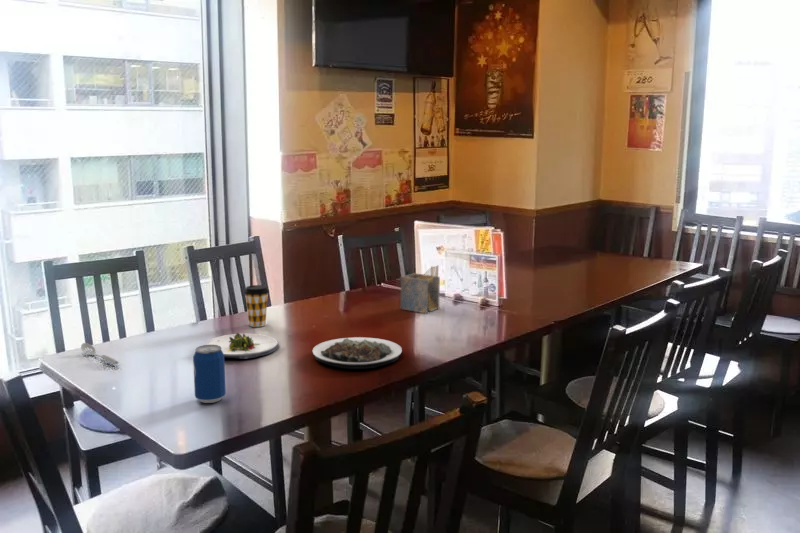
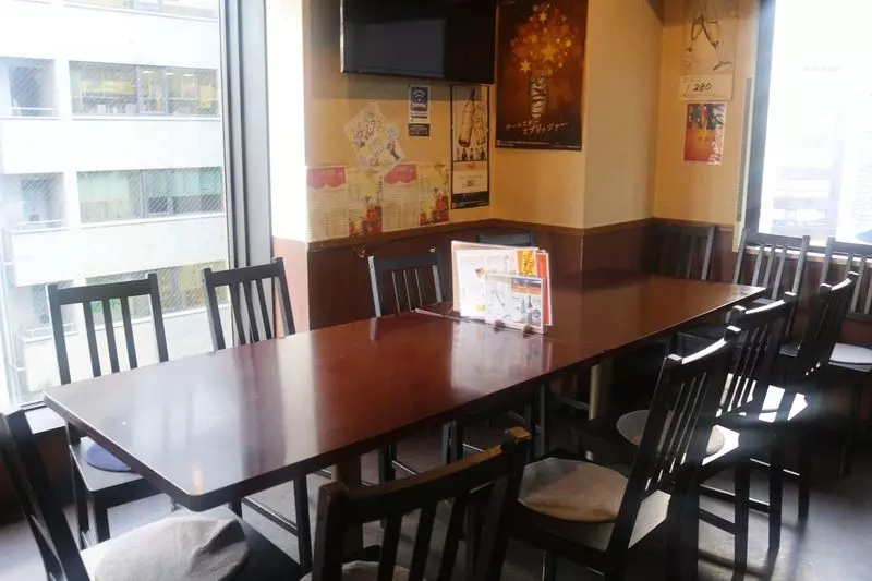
- beverage can [192,344,227,404]
- napkin holder [400,264,441,315]
- coffee cup [243,284,270,328]
- salad plate [205,332,279,360]
- plate [312,336,403,370]
- spoon [80,342,120,365]
